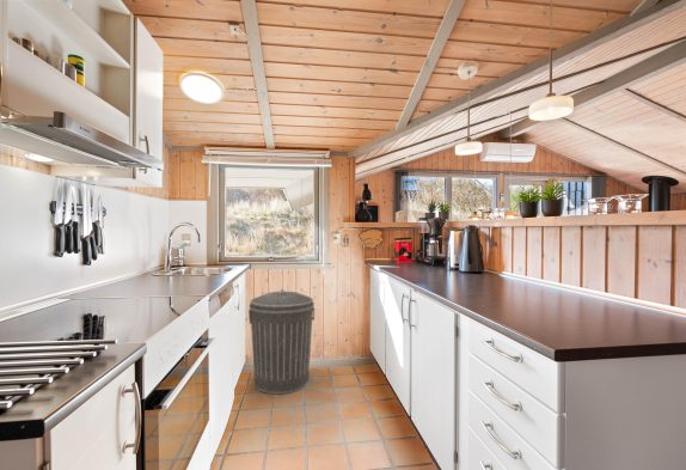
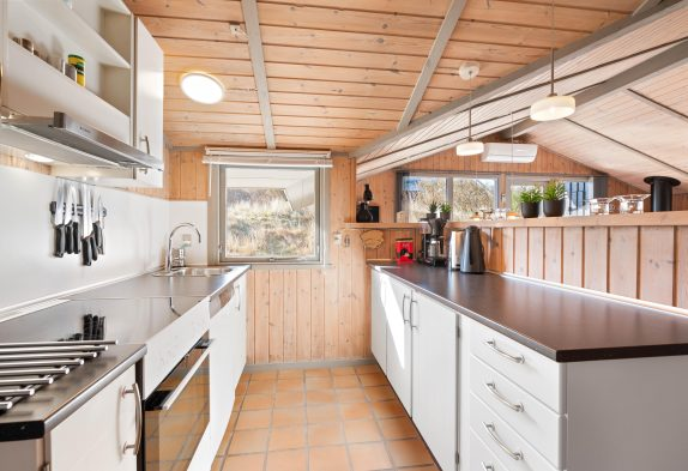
- trash can [247,288,316,395]
